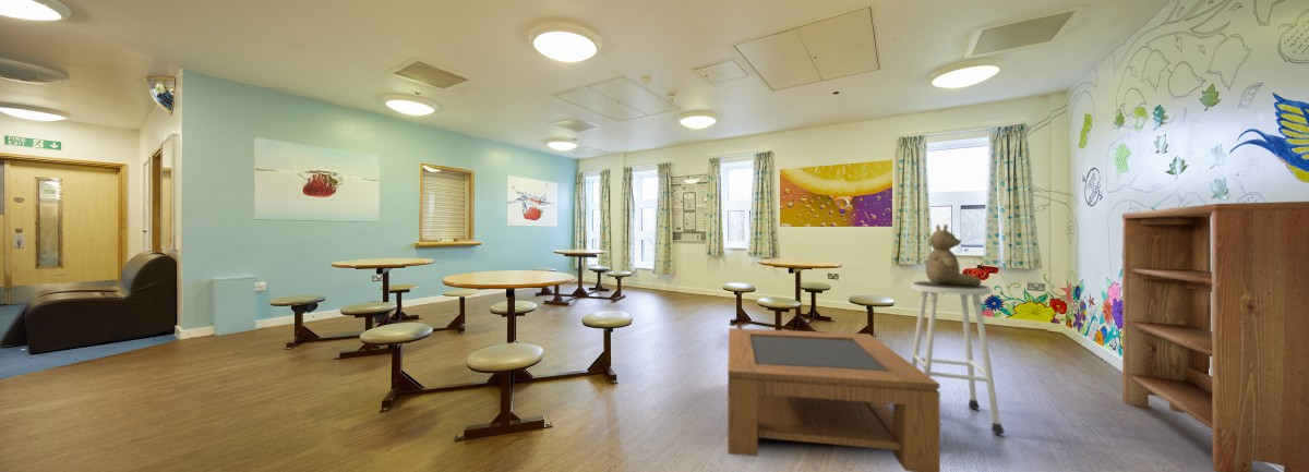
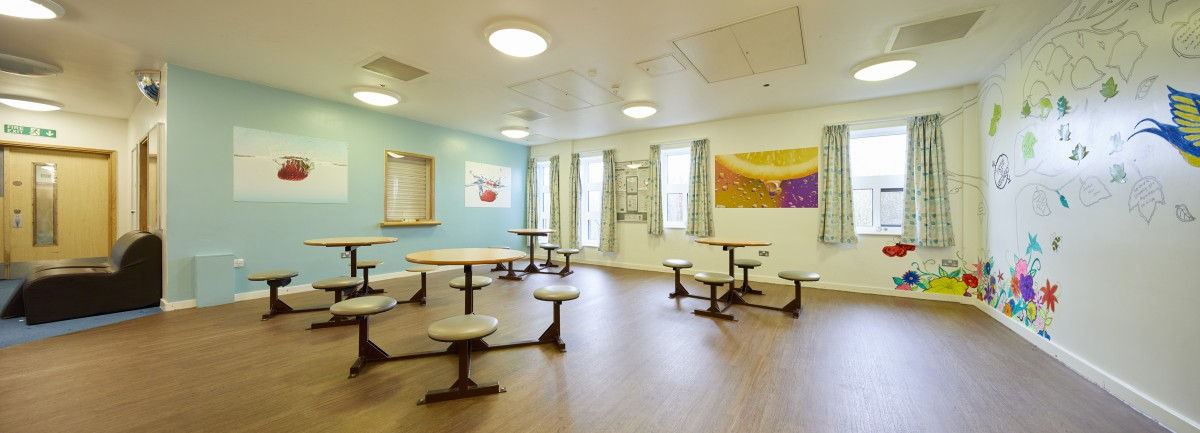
- bookshelf [1121,201,1309,472]
- teddy bear [925,223,983,287]
- stool [910,280,1006,435]
- coffee table [726,327,941,472]
